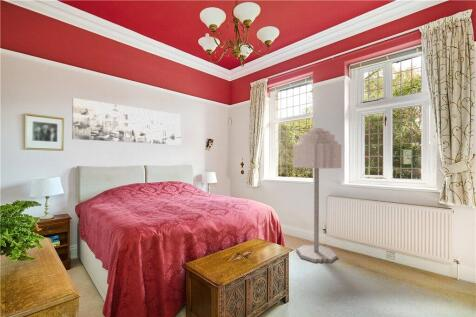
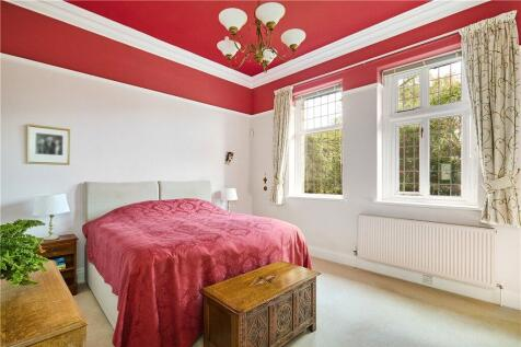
- wall art [71,97,182,146]
- floor lamp [292,127,342,264]
